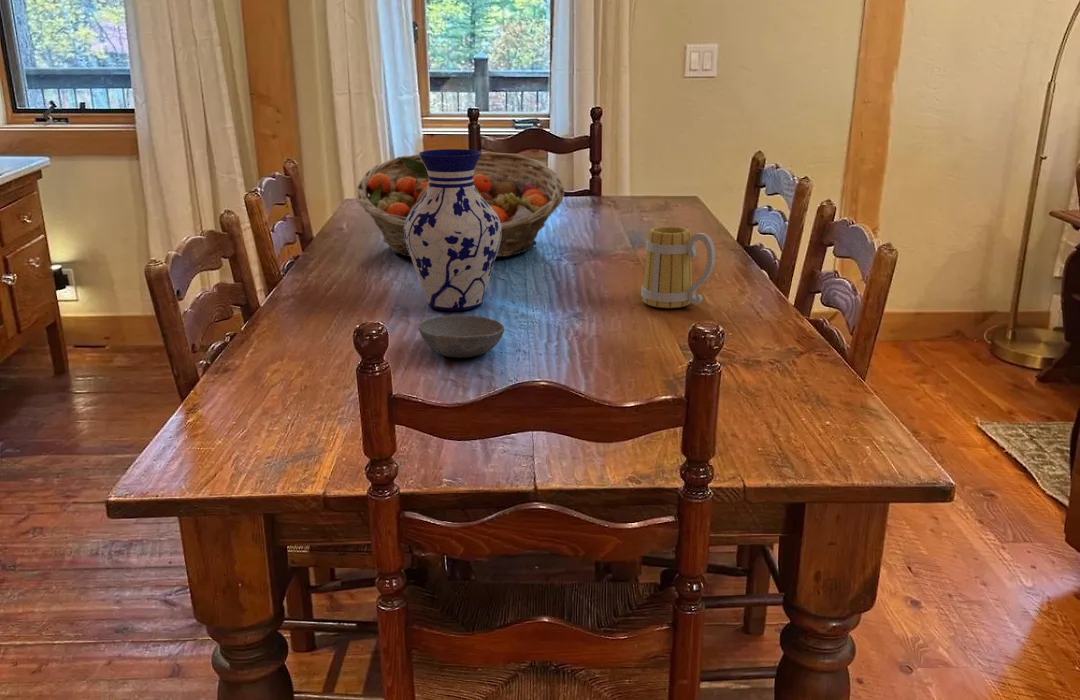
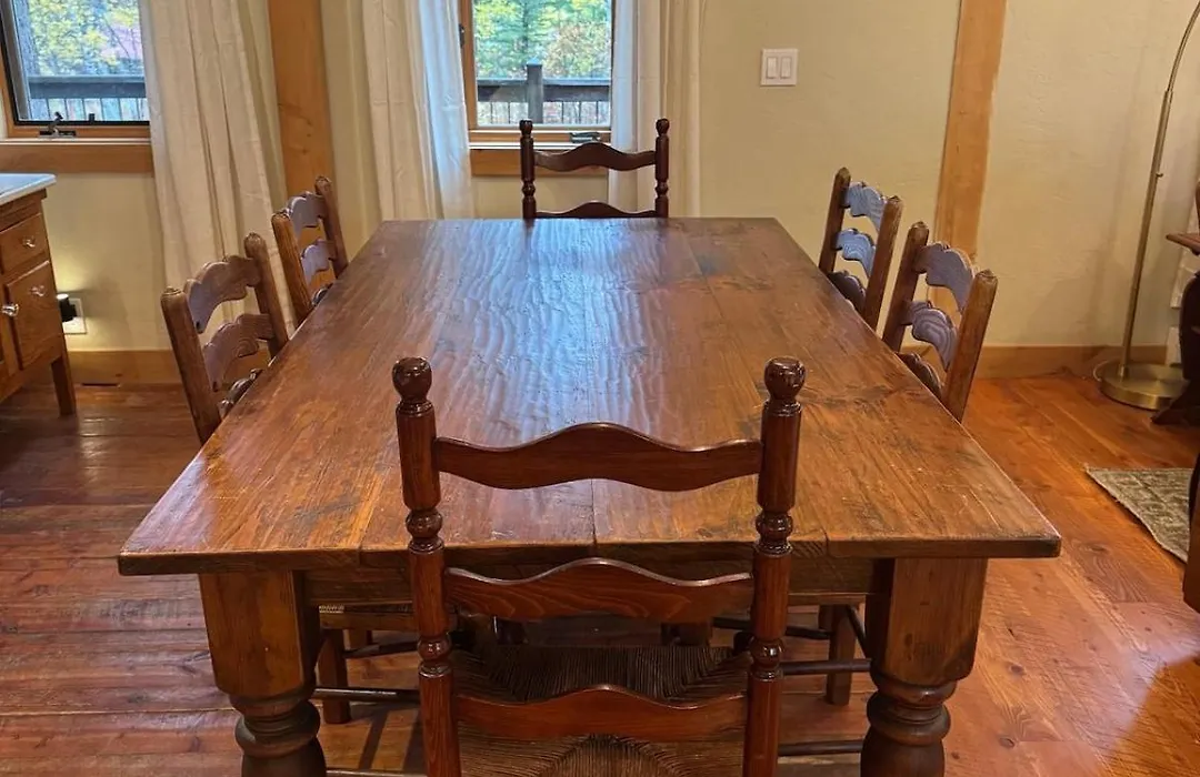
- bowl [418,314,505,359]
- fruit basket [355,151,565,258]
- mug [640,225,716,309]
- vase [404,148,501,311]
